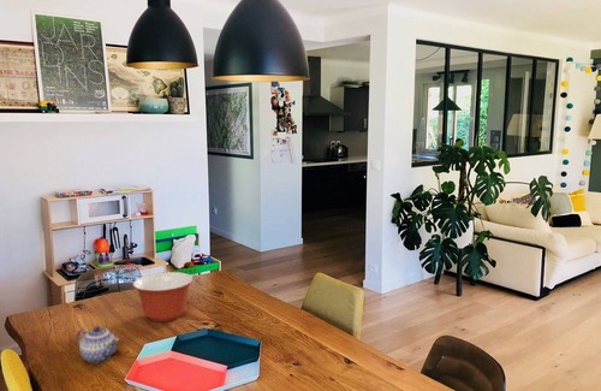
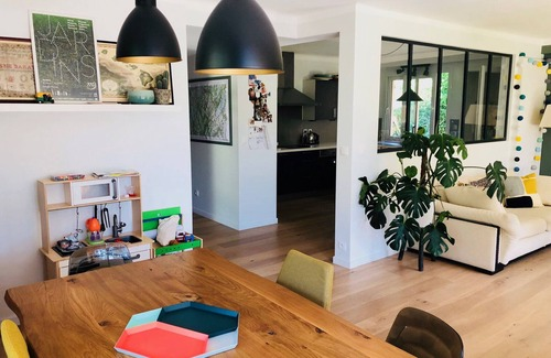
- teapot [76,325,120,365]
- mixing bowl [132,271,195,322]
